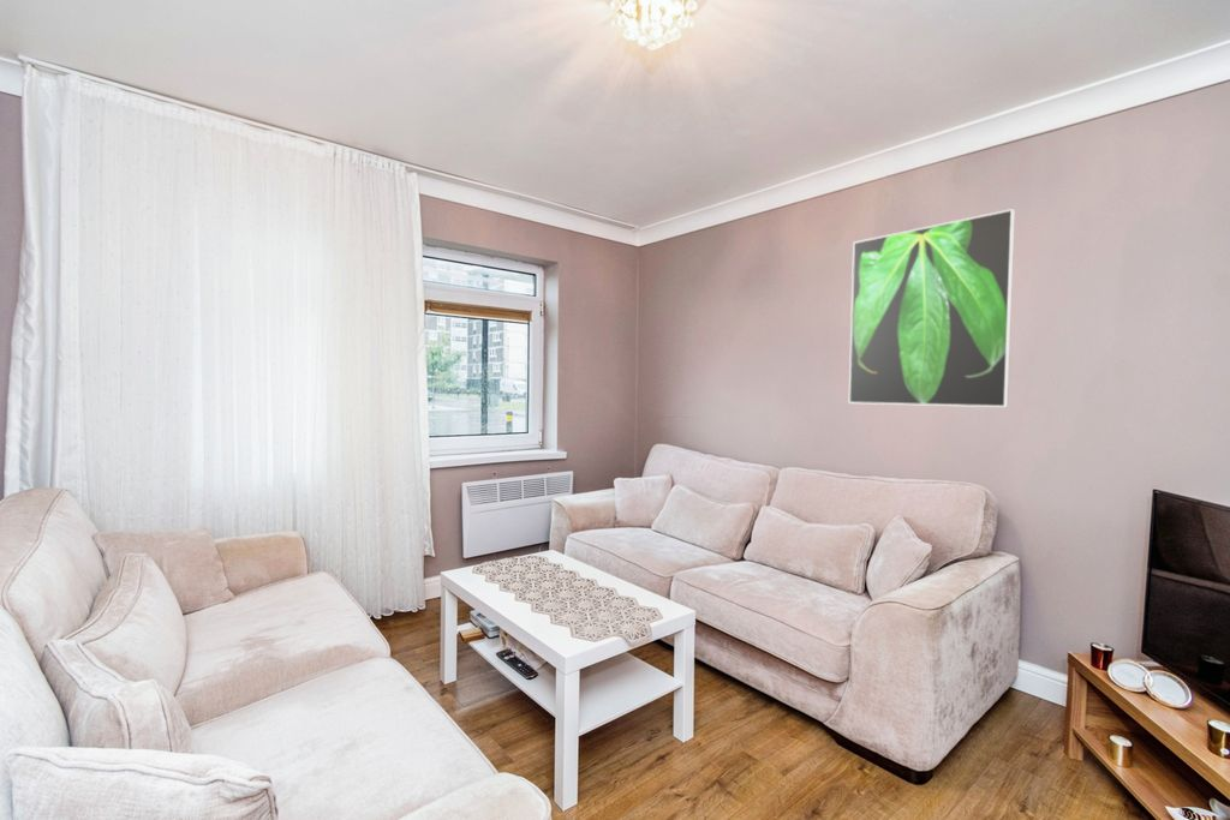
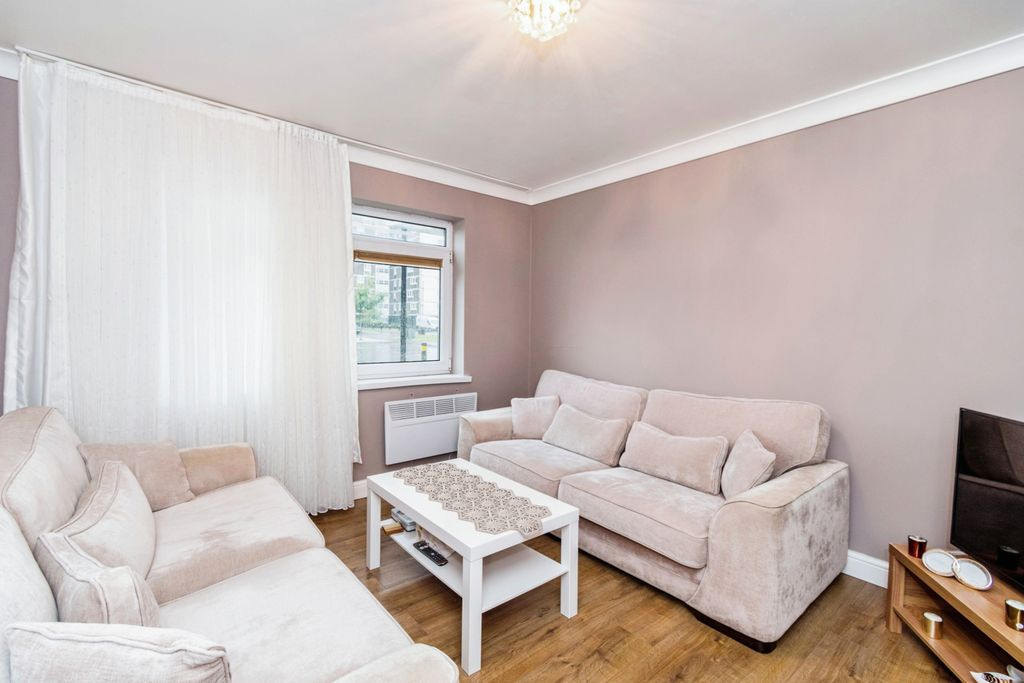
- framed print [847,208,1016,408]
